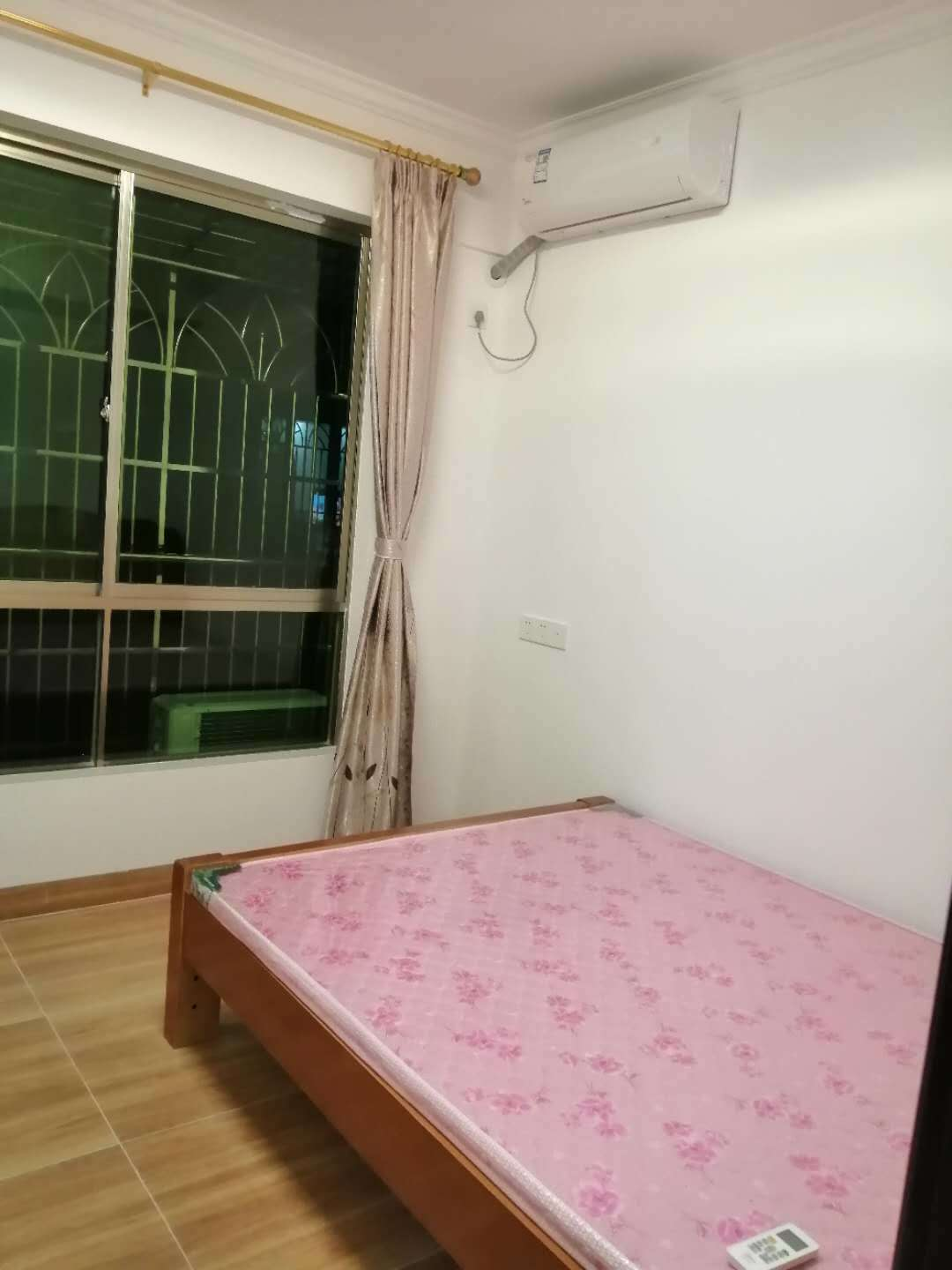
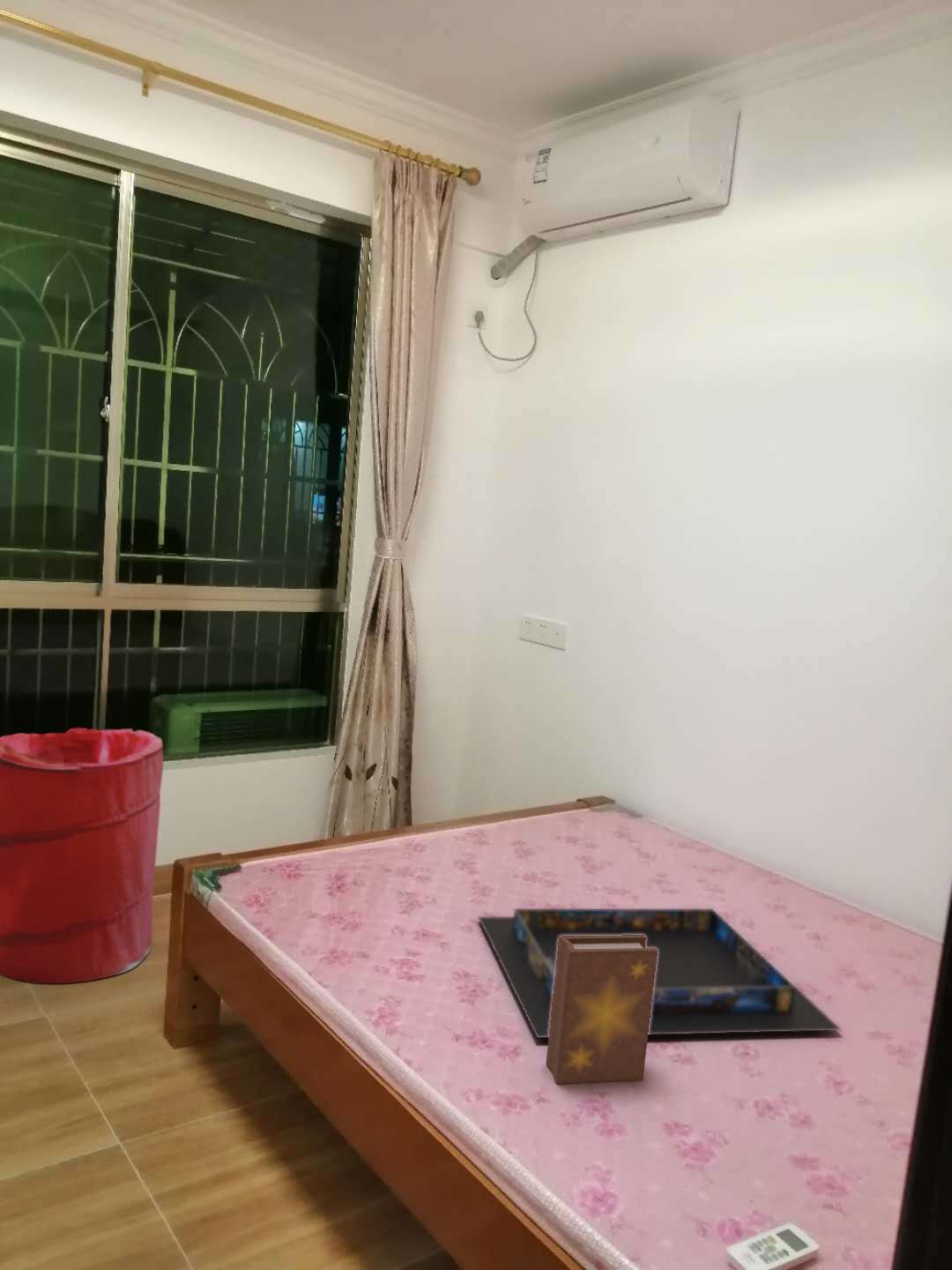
+ laundry hamper [0,727,164,985]
+ book [545,935,658,1086]
+ tray [477,908,843,1039]
